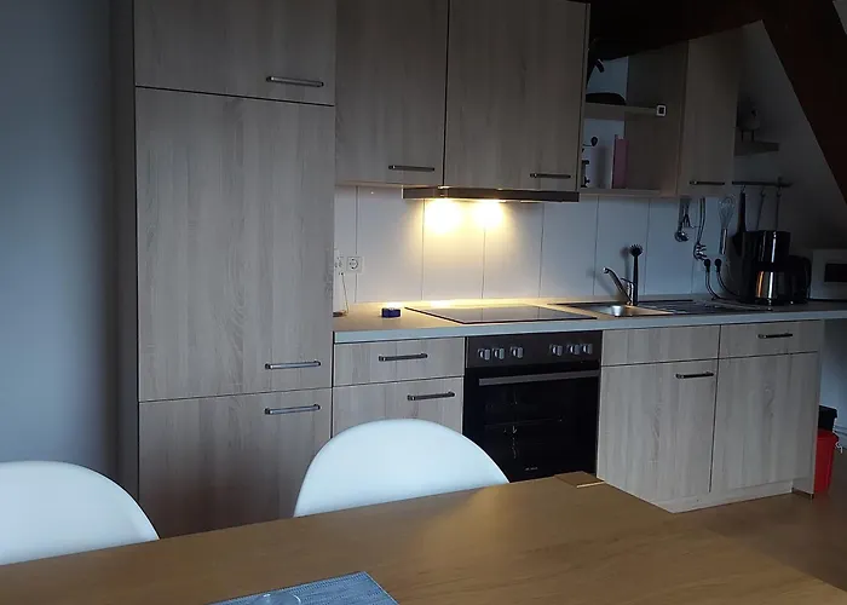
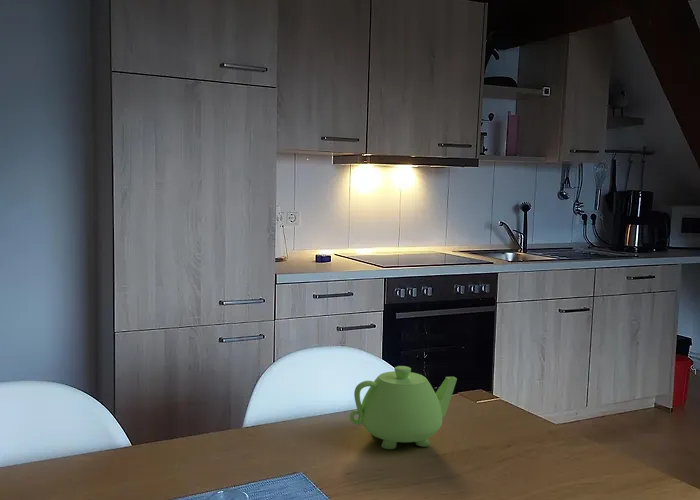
+ teapot [349,365,458,450]
